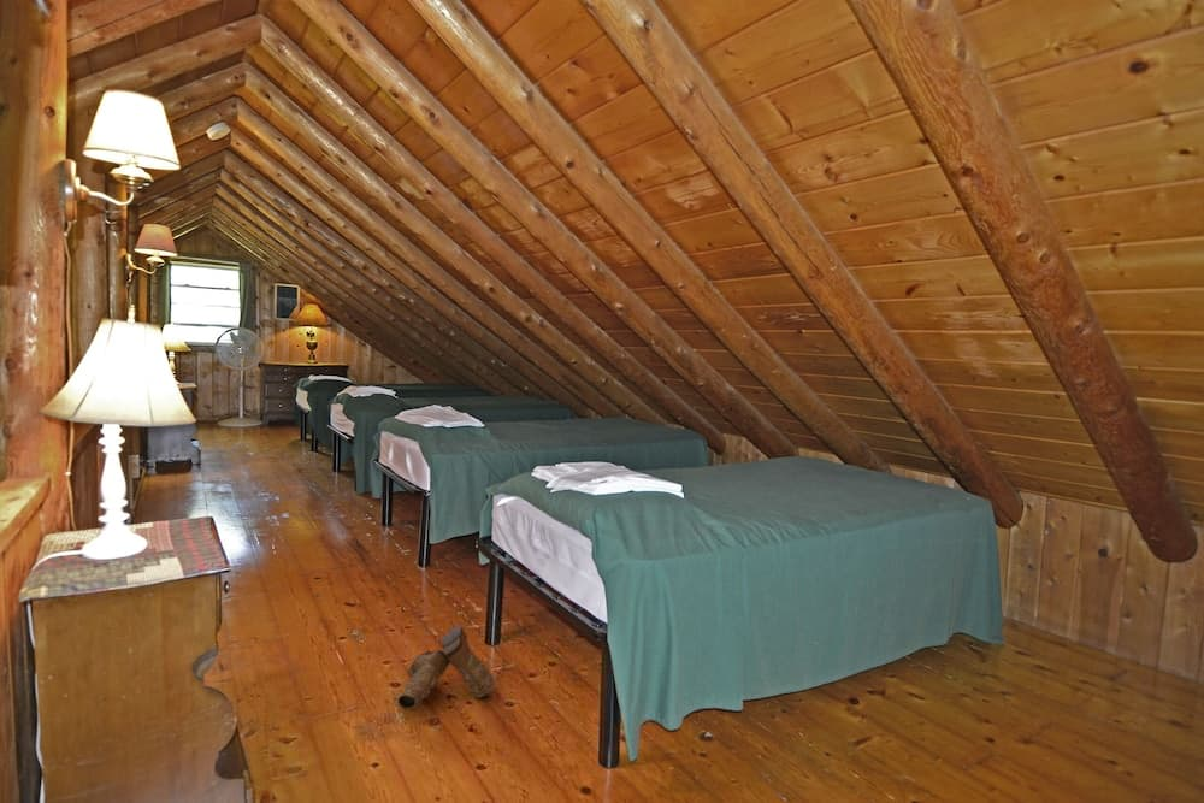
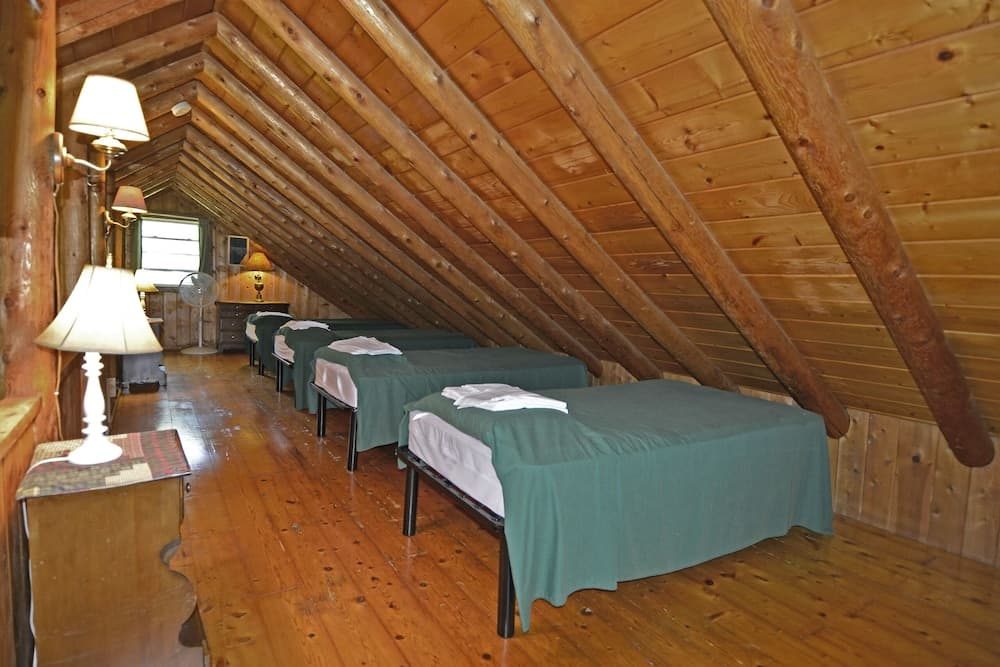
- boots [396,624,496,710]
